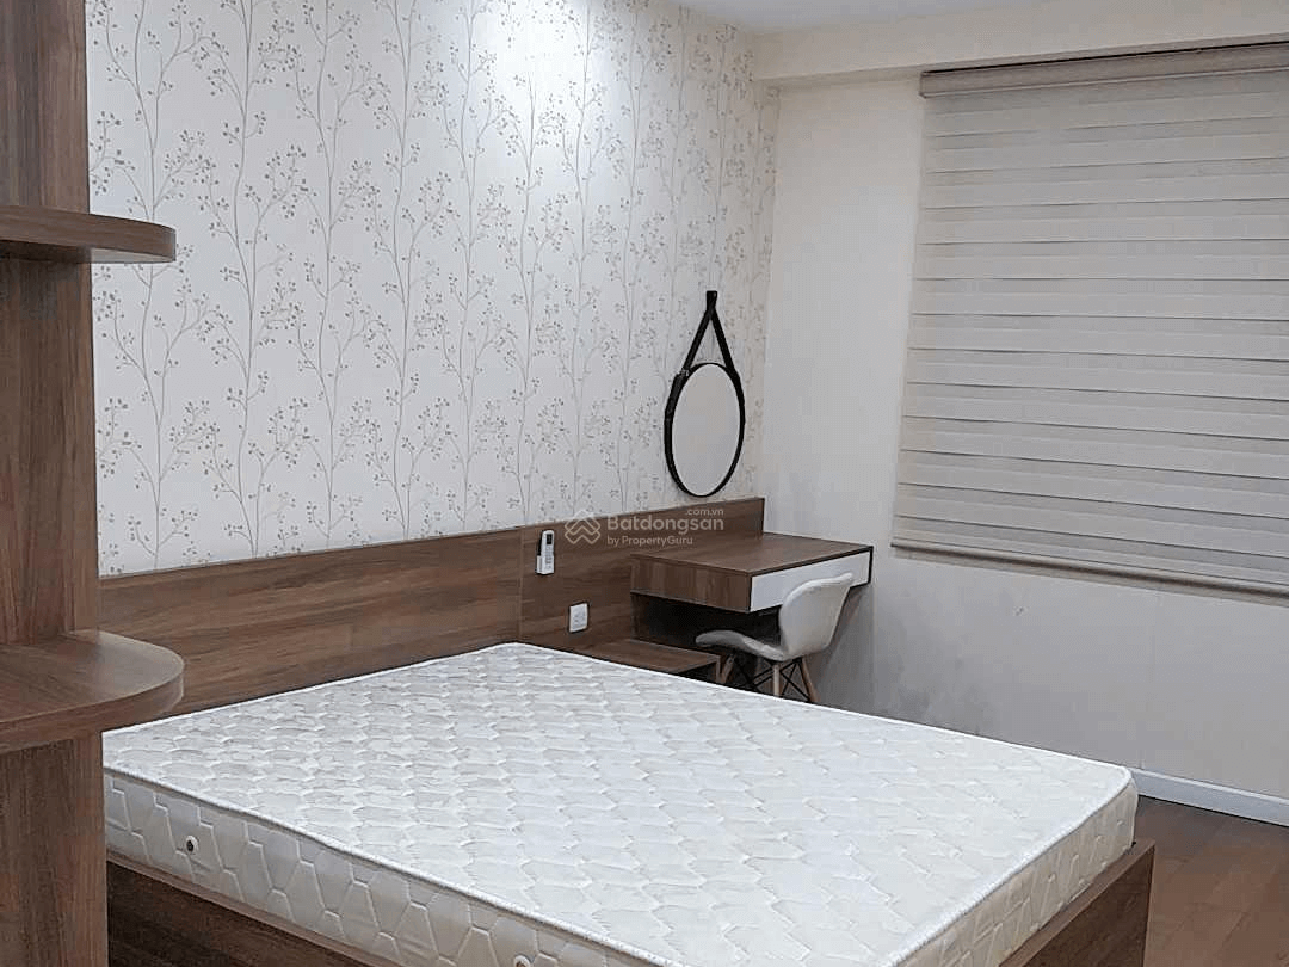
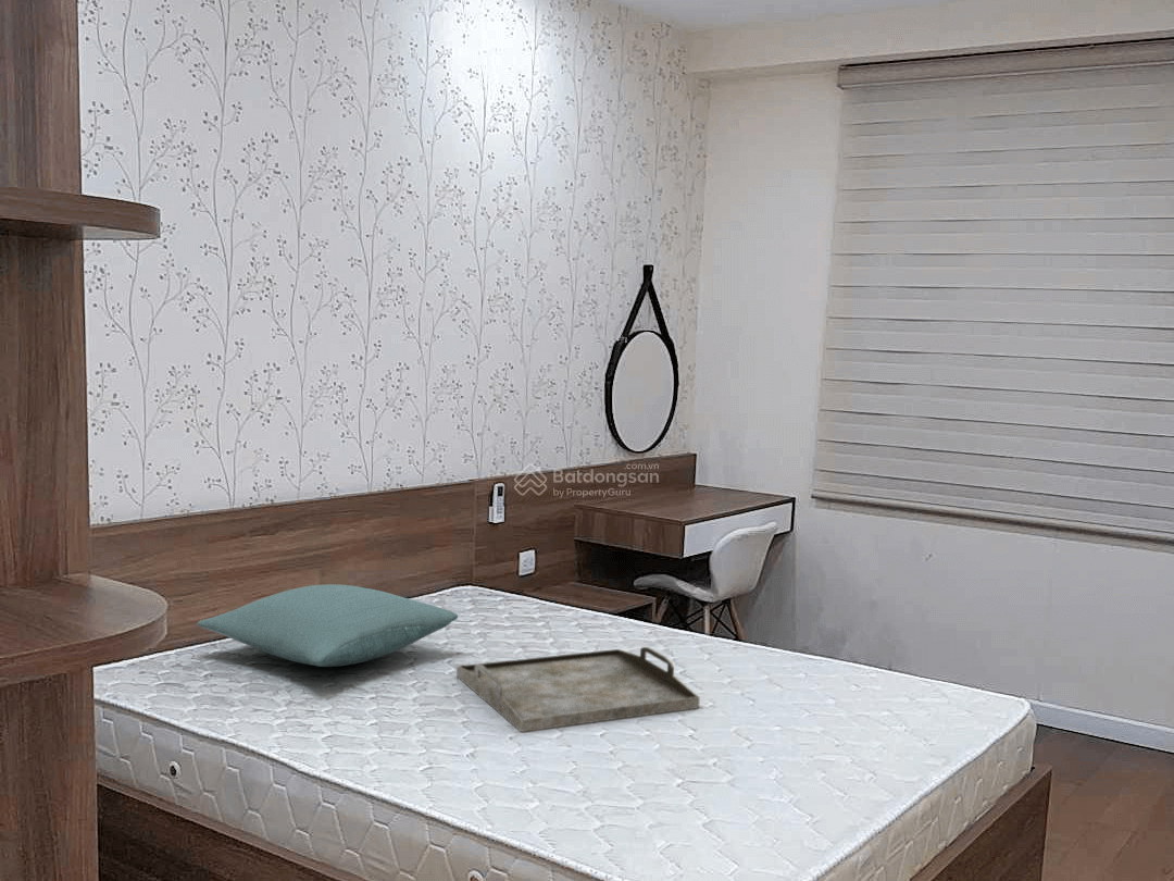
+ serving tray [455,646,701,733]
+ pillow [196,583,459,668]
